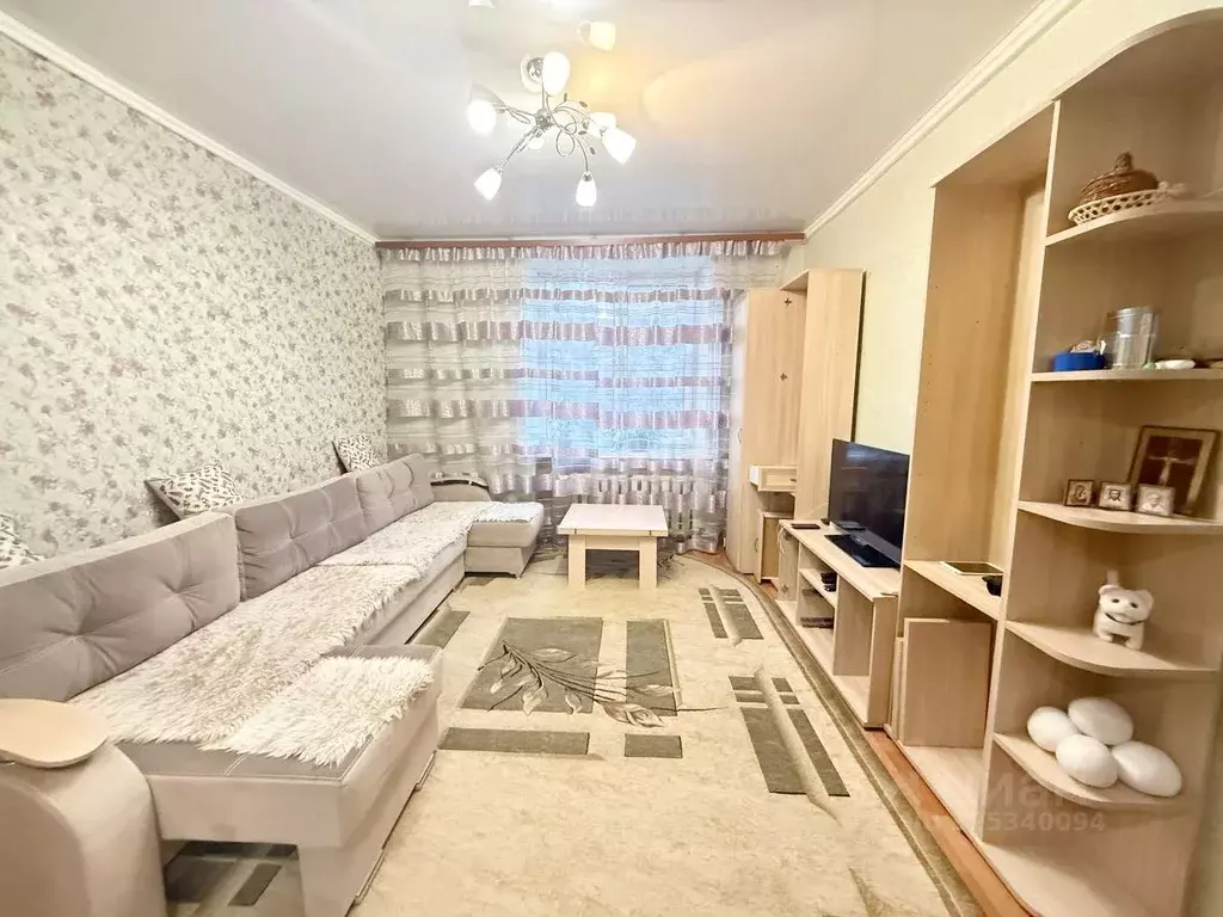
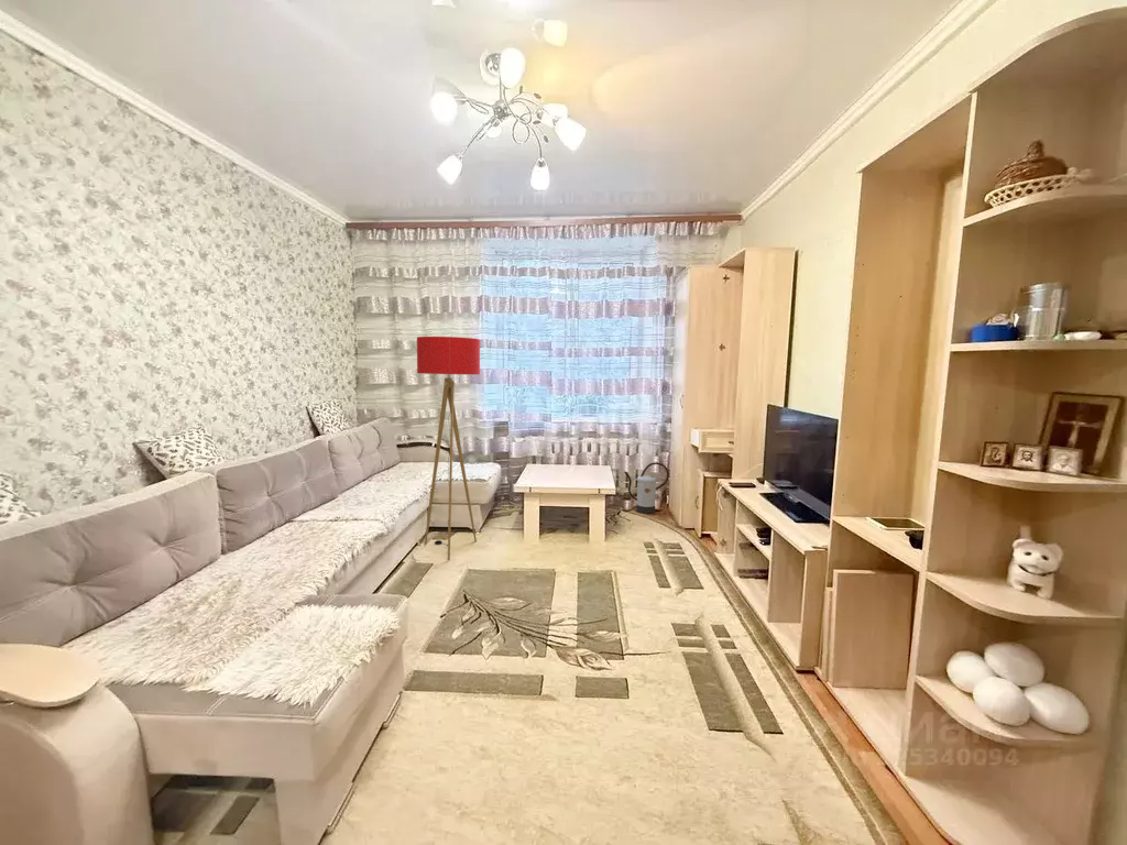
+ watering can [623,461,670,515]
+ floor lamp [416,336,481,561]
